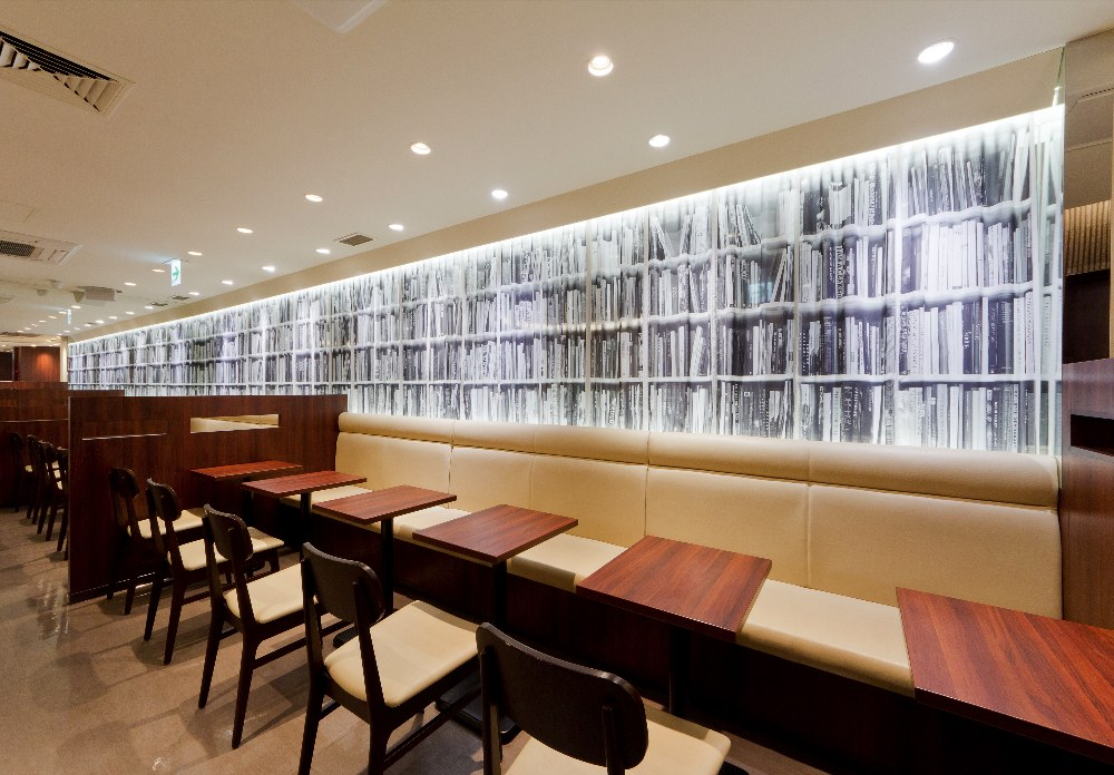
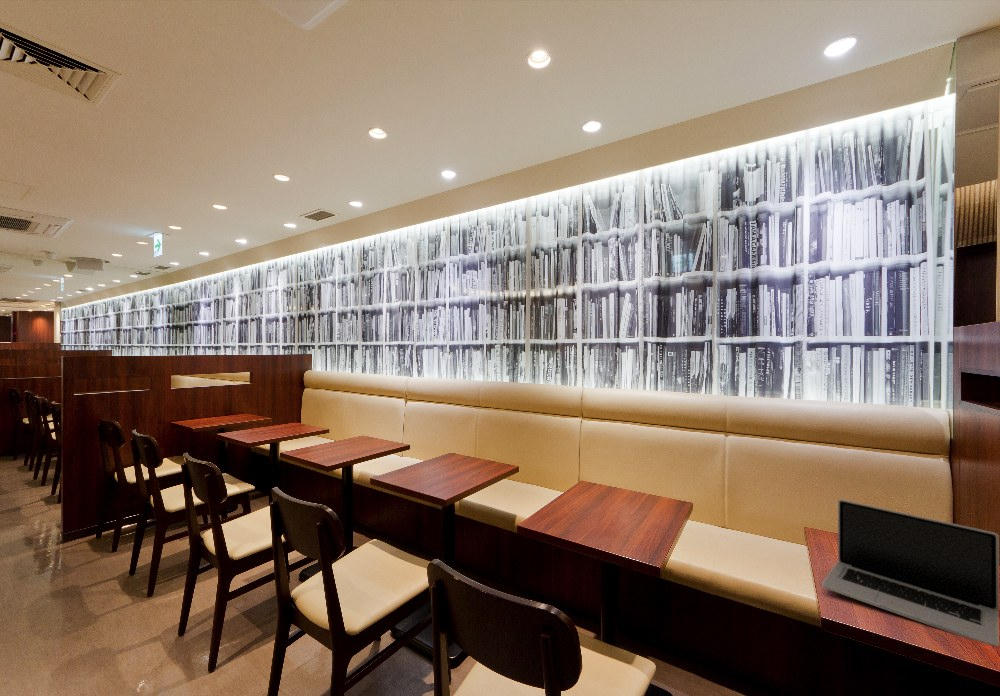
+ laptop [821,498,1000,648]
